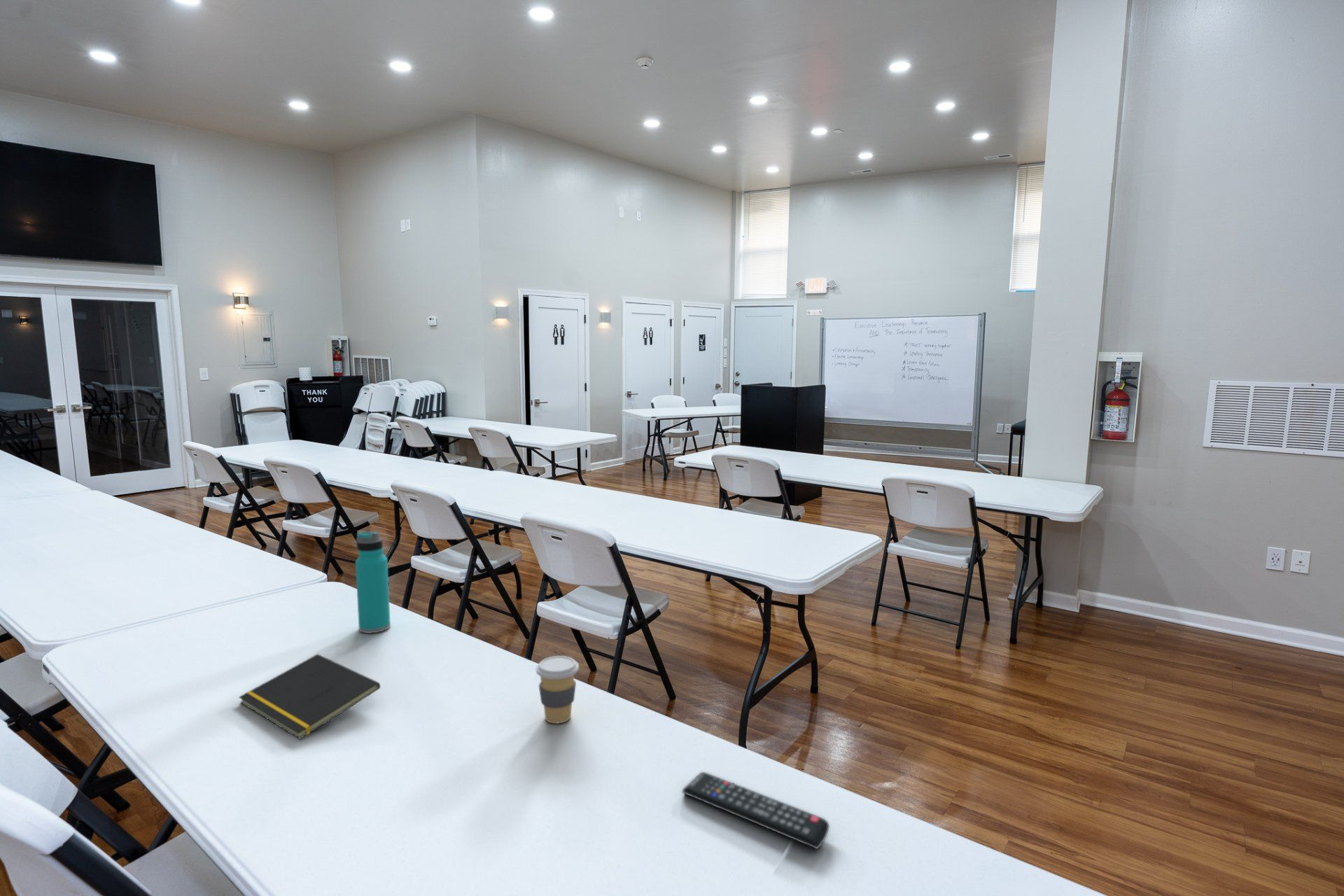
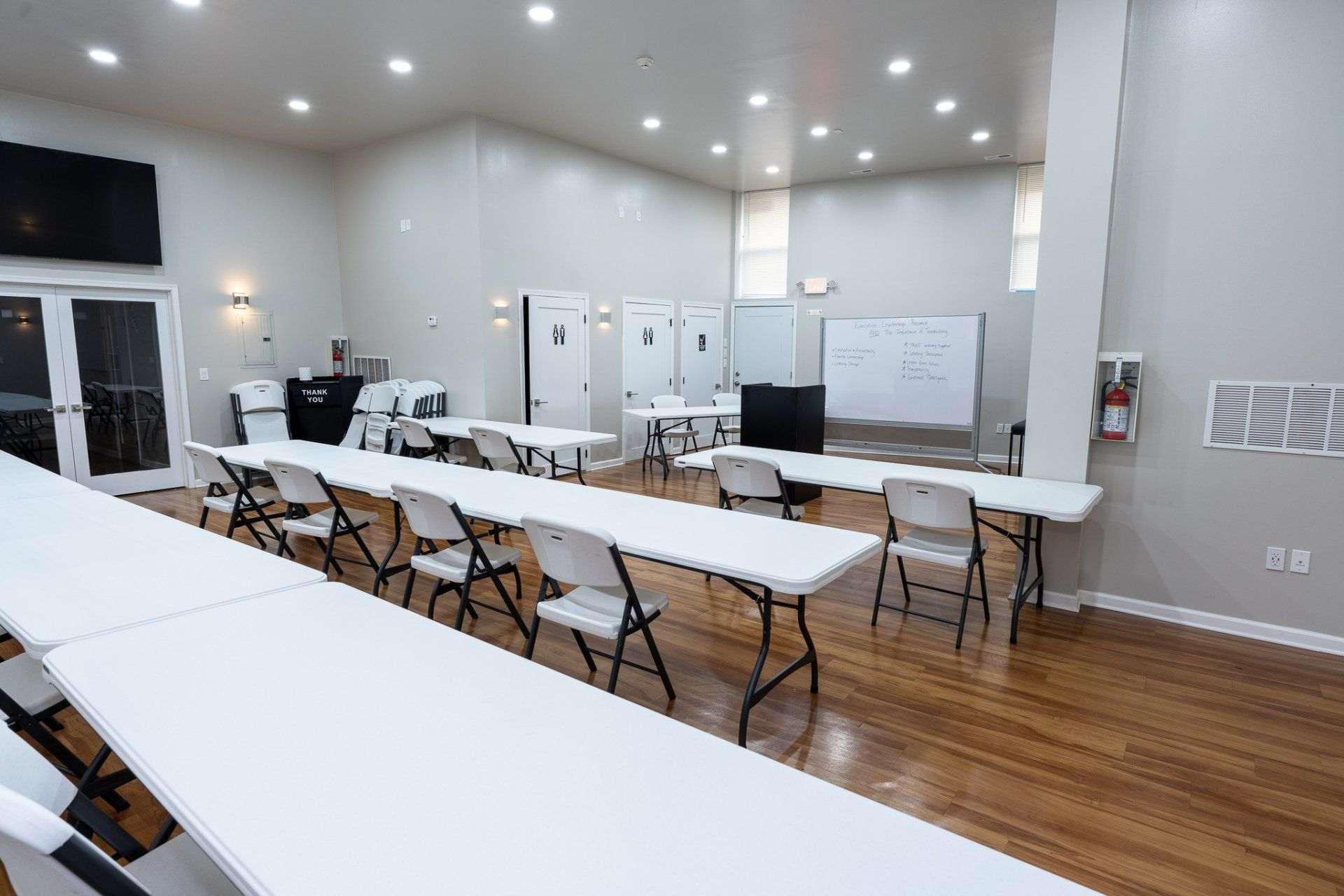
- remote control [682,771,830,850]
- water bottle [355,531,391,633]
- coffee cup [535,655,580,724]
- notepad [238,653,381,740]
